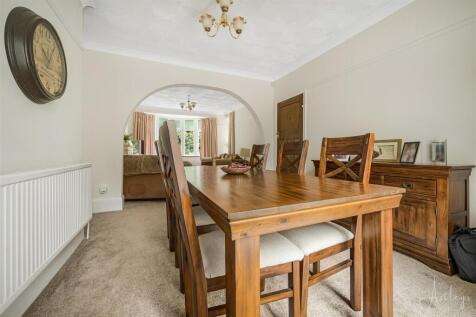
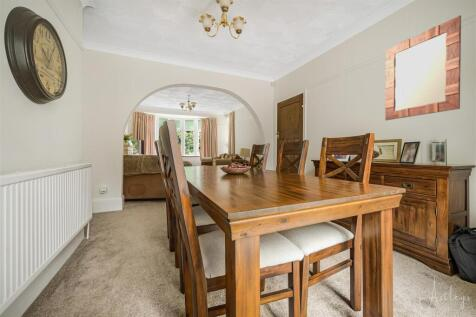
+ home mirror [384,14,462,121]
